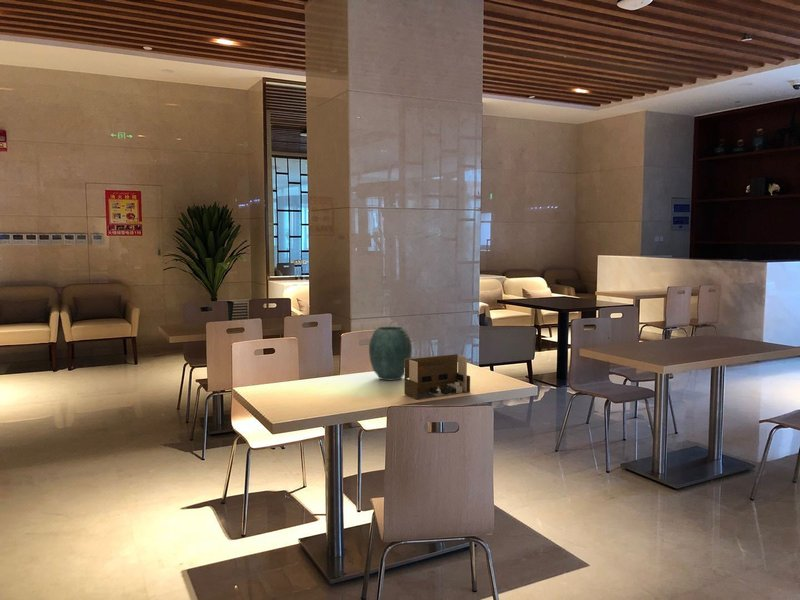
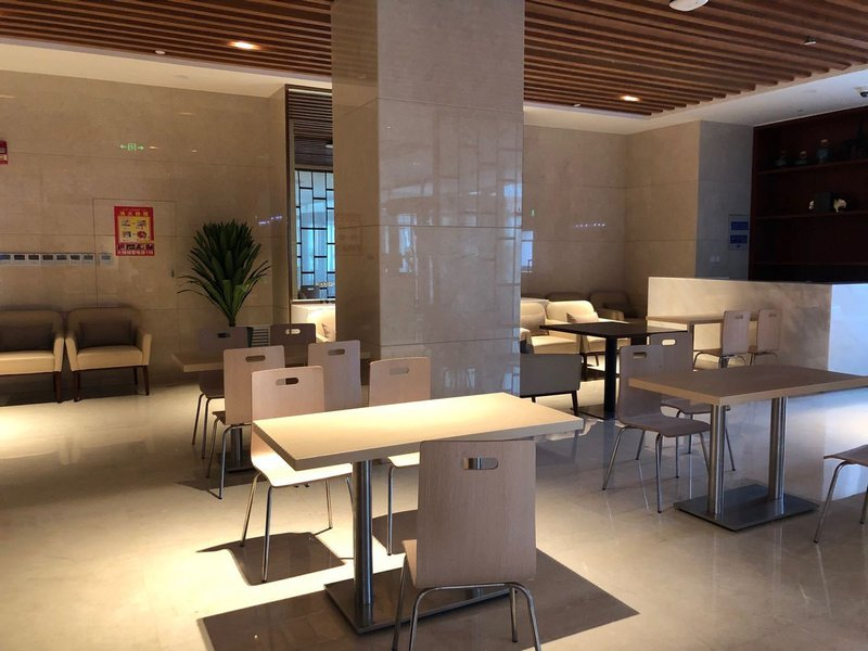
- vase [368,325,413,381]
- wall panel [403,353,471,400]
